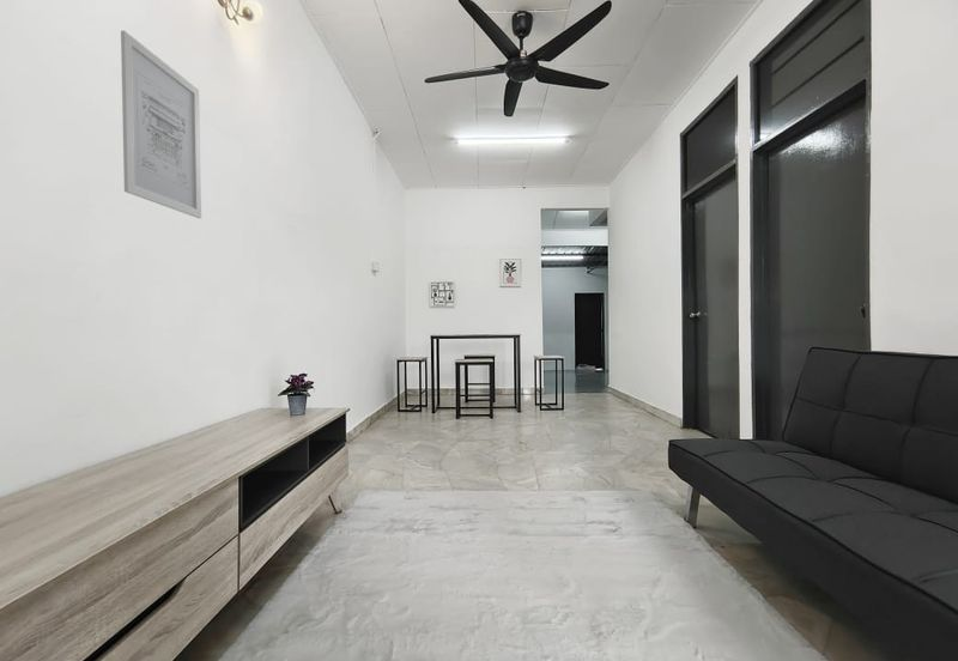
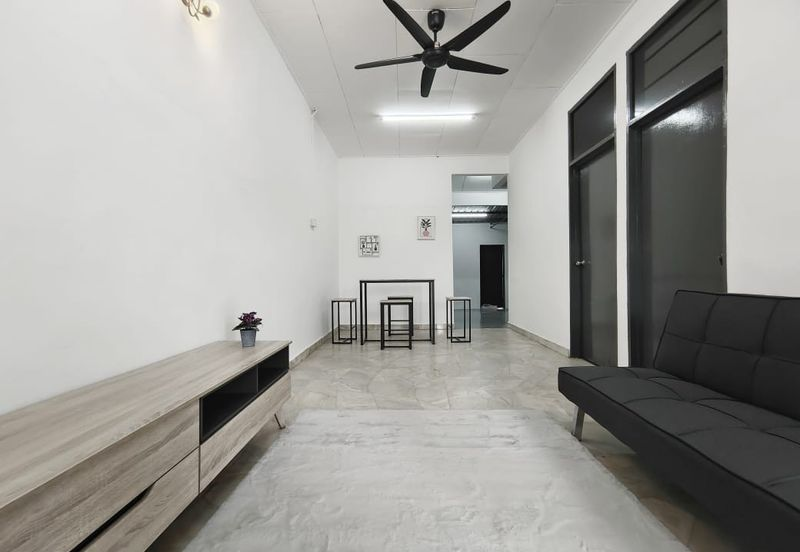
- wall art [120,30,202,219]
